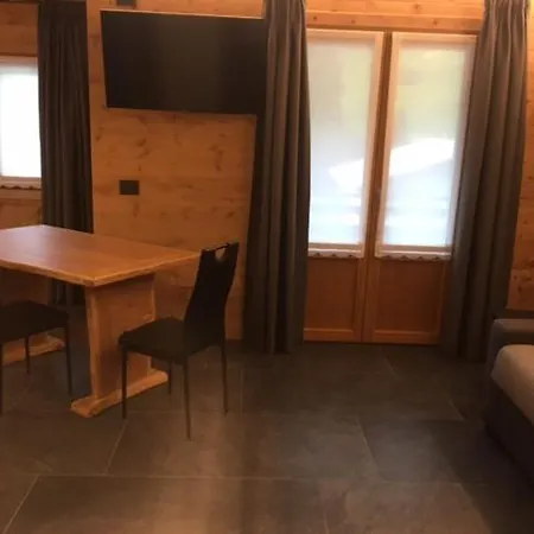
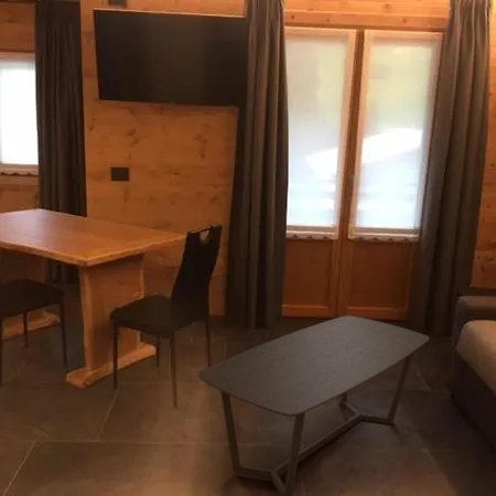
+ coffee table [197,315,431,496]
